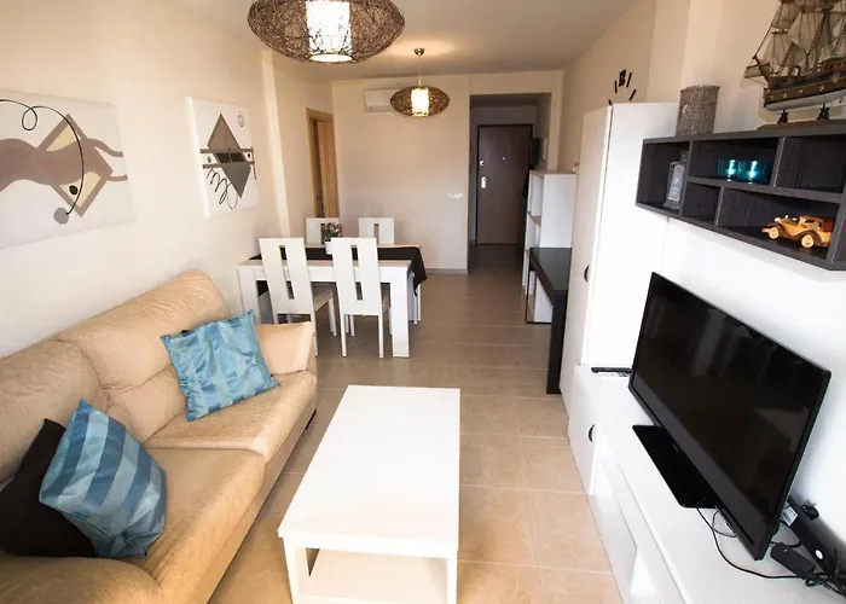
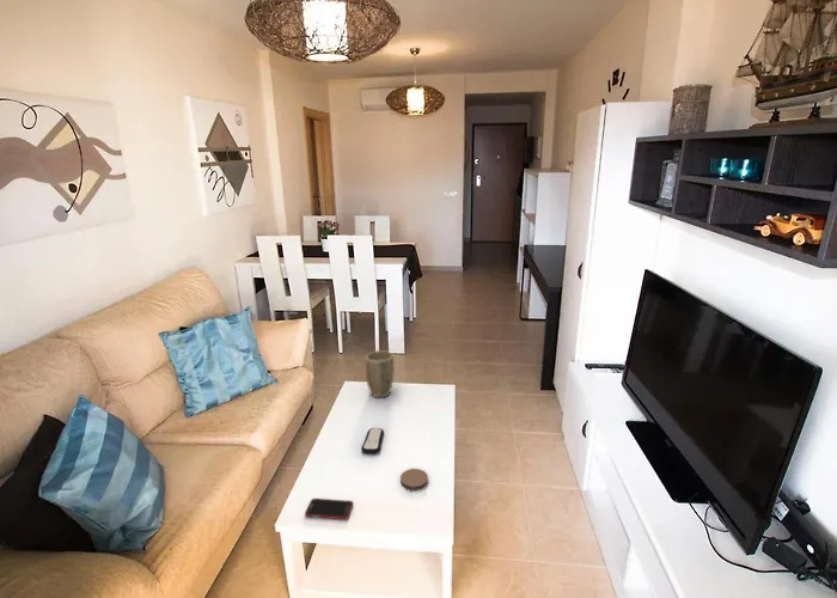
+ remote control [360,427,385,454]
+ plant pot [365,349,395,398]
+ cell phone [304,498,354,520]
+ coaster [399,468,429,492]
